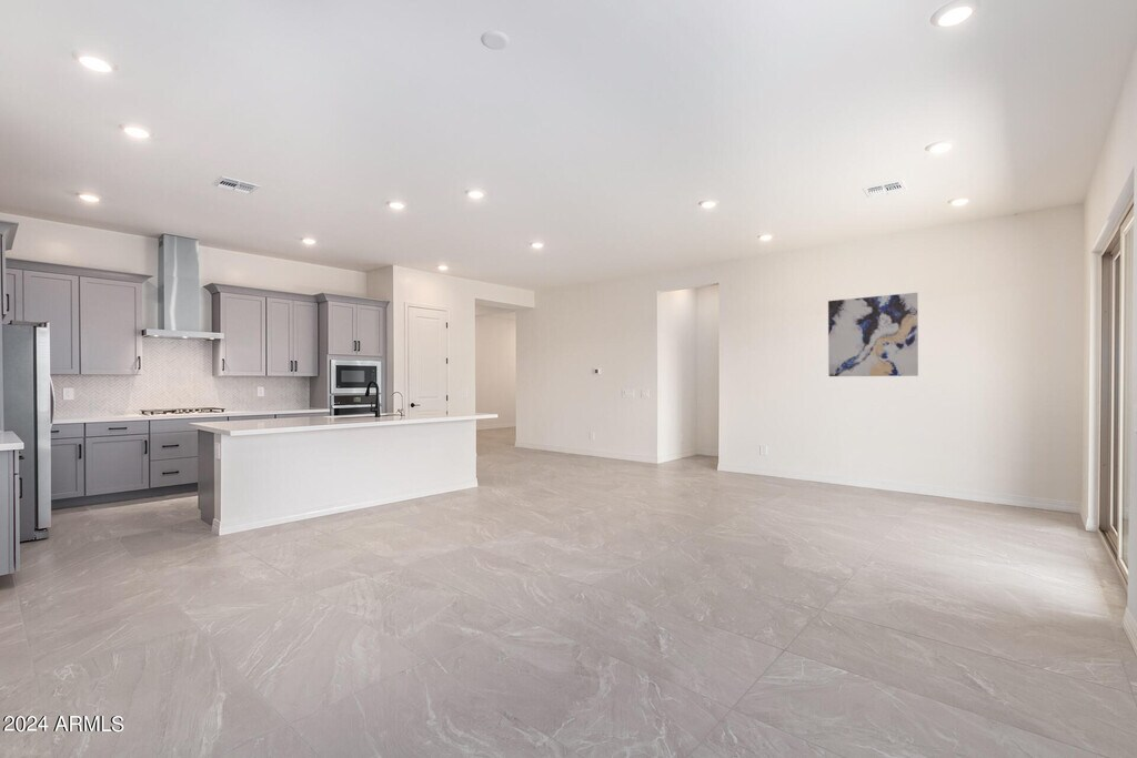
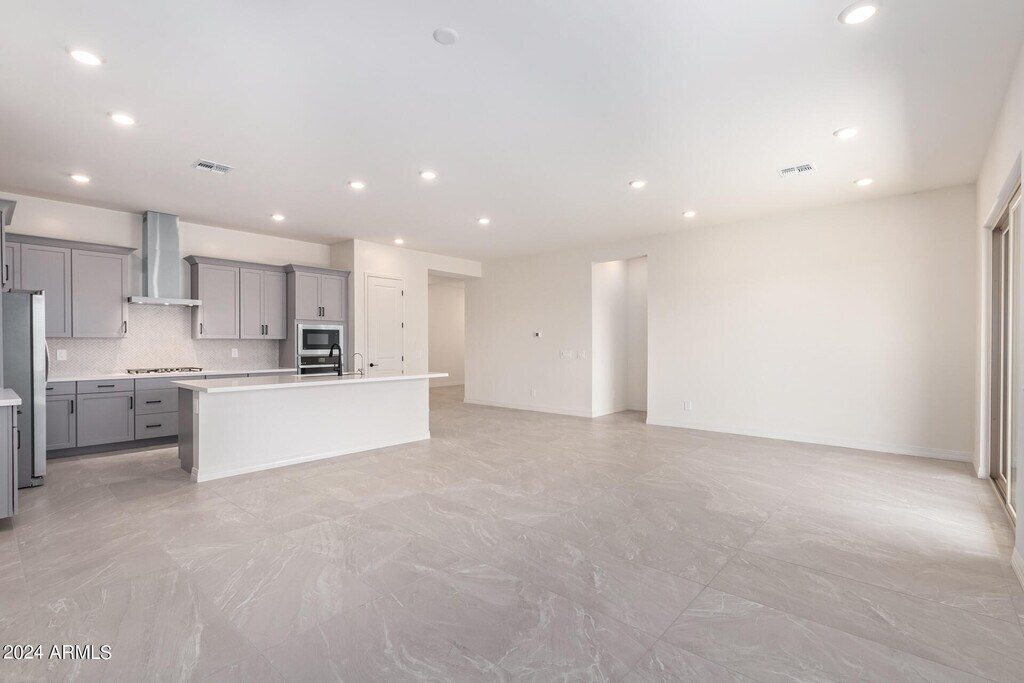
- wall art [827,292,919,377]
